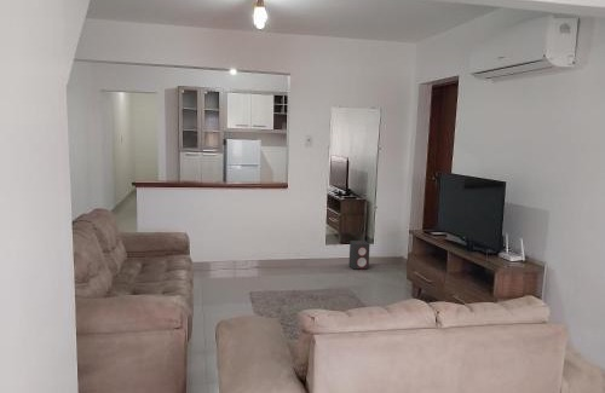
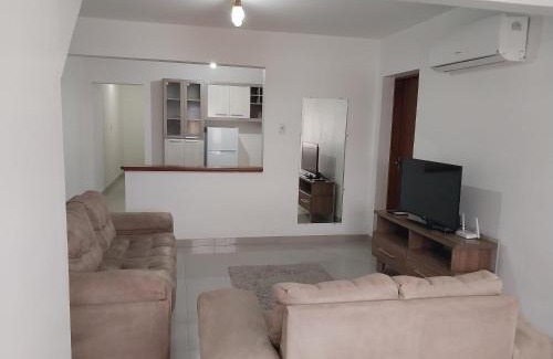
- speaker [348,239,371,270]
